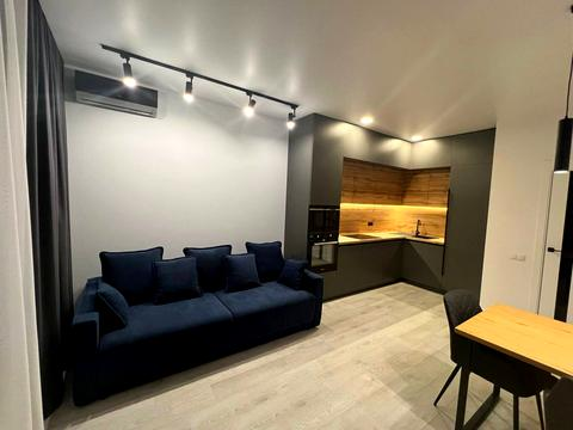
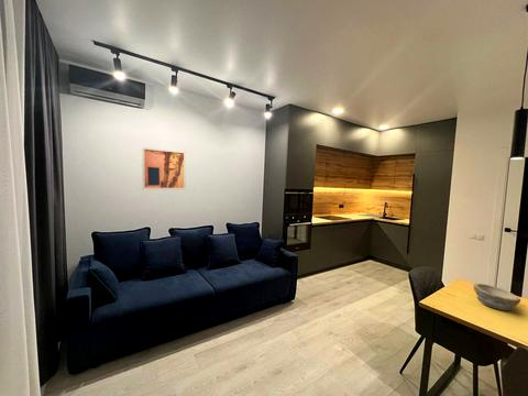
+ bowl [472,283,521,311]
+ wall art [141,146,187,190]
